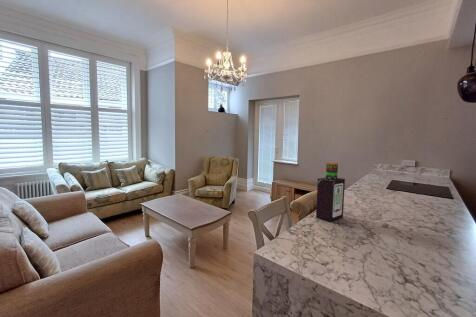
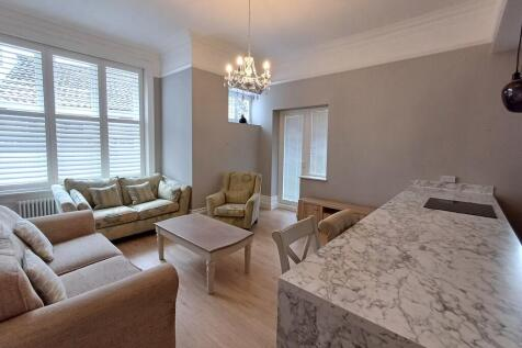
- bottle [315,162,346,223]
